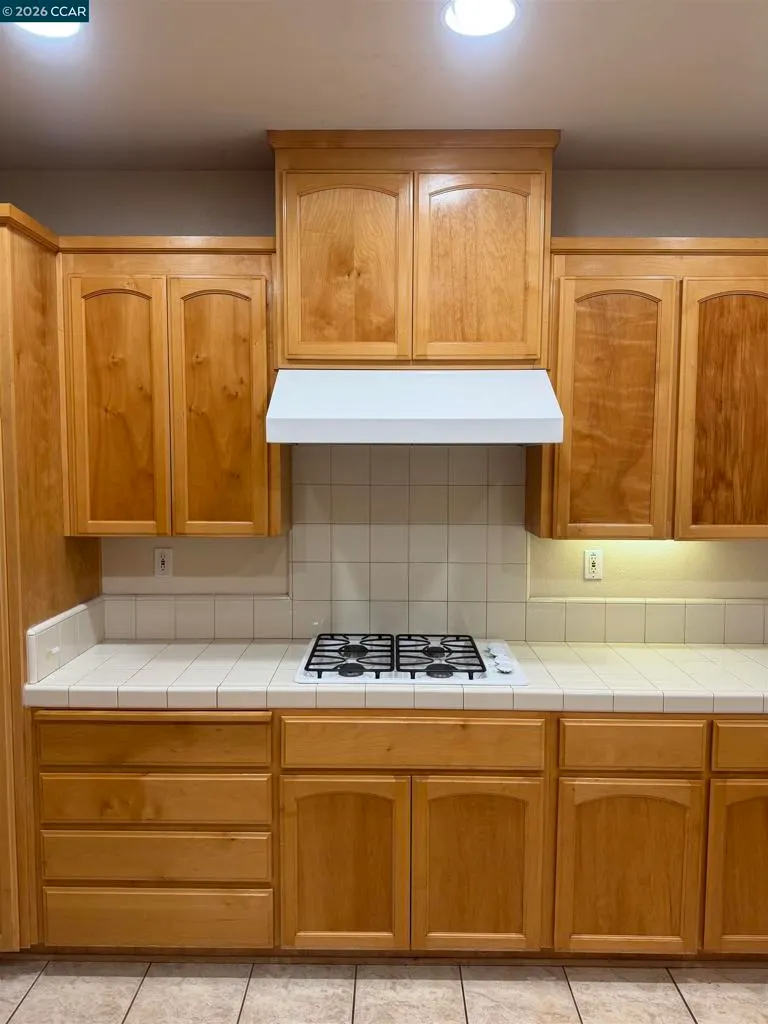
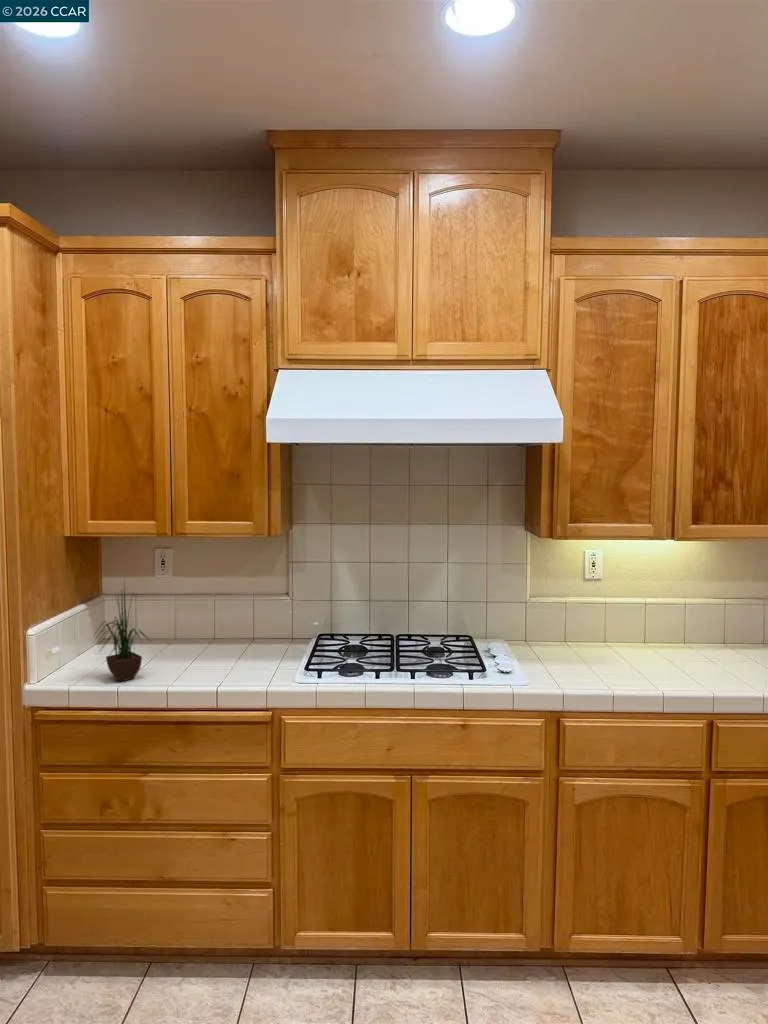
+ potted plant [90,579,154,683]
